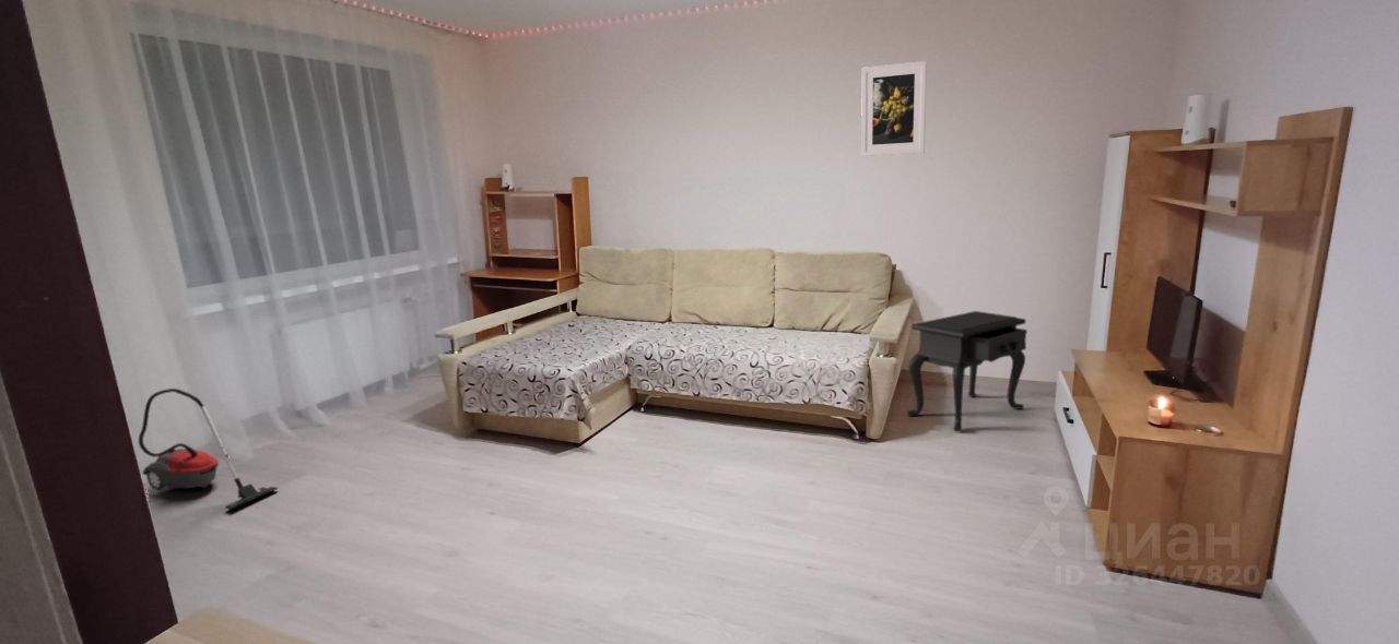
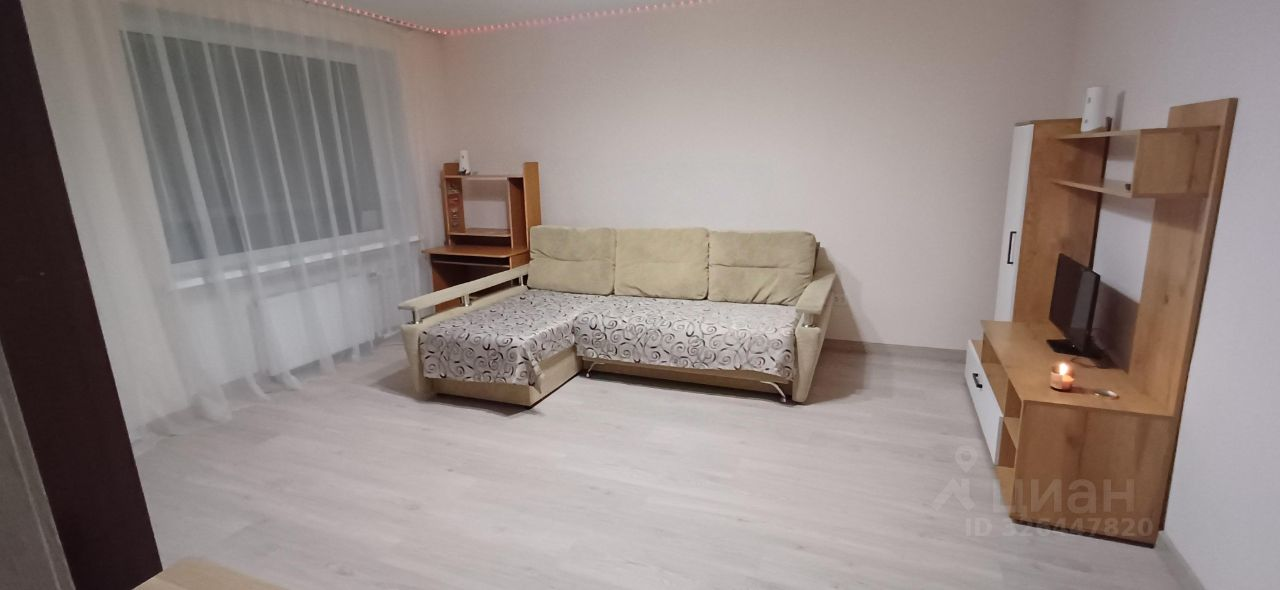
- side table [906,310,1028,432]
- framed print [860,60,928,157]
- vacuum cleaner [138,387,279,511]
